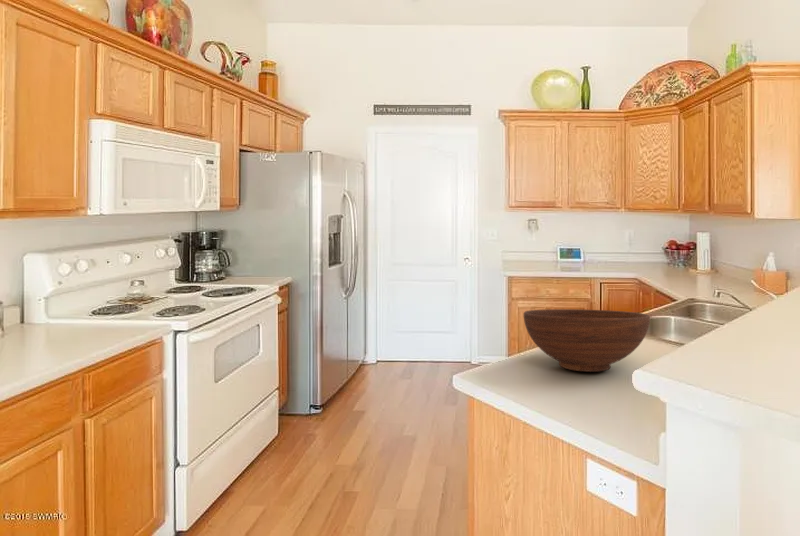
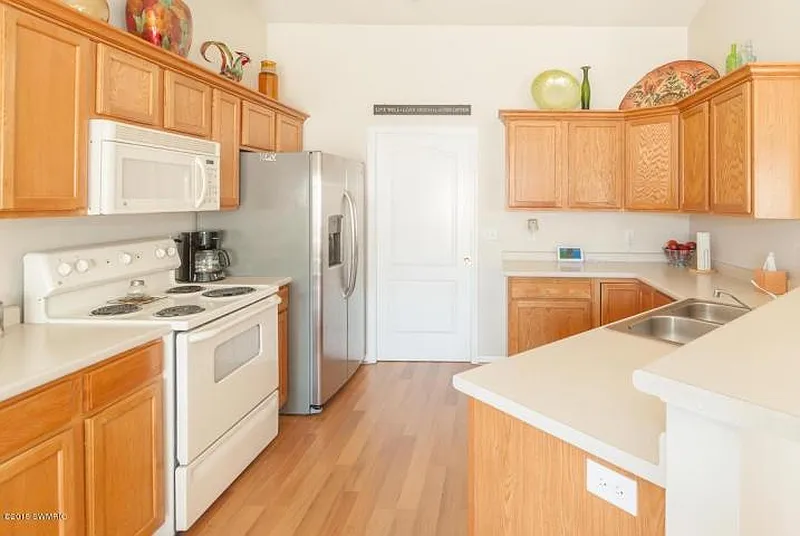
- fruit bowl [523,308,651,373]
